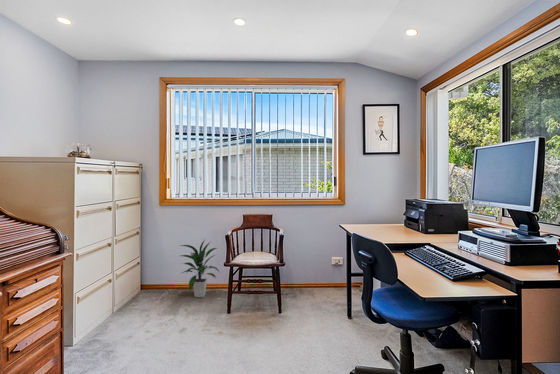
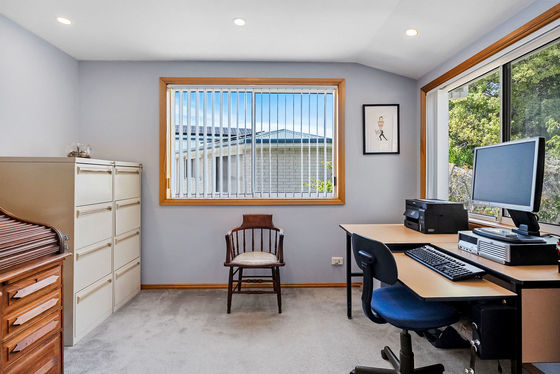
- indoor plant [177,238,221,298]
